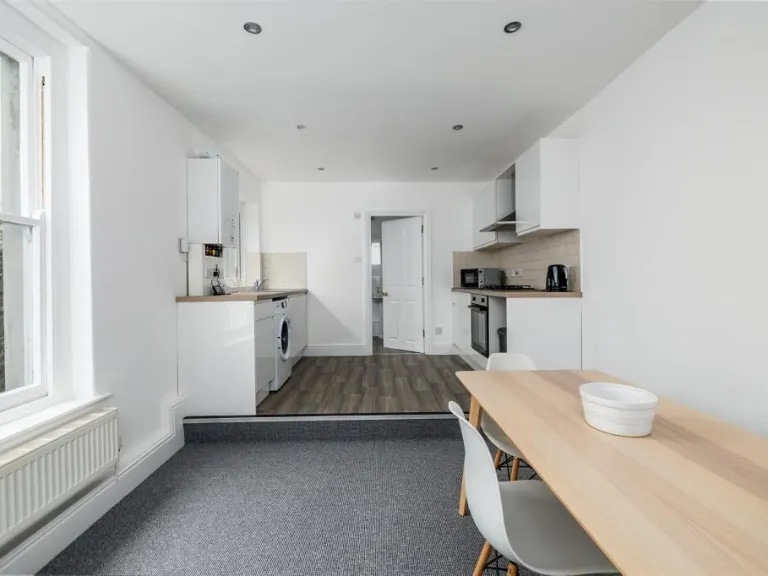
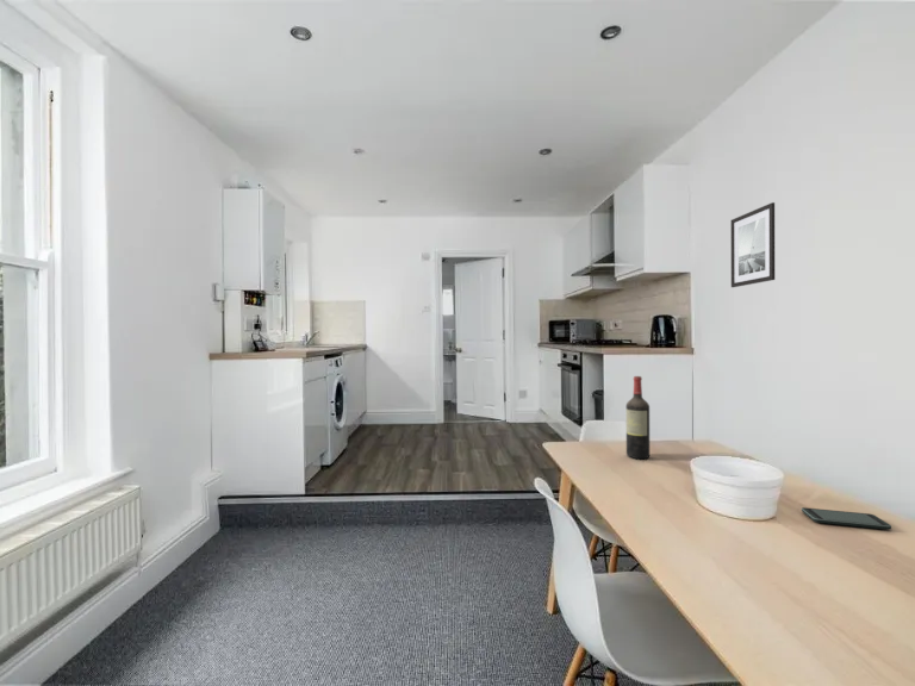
+ wall art [730,201,776,288]
+ smartphone [801,506,892,531]
+ wine bottle [625,375,651,460]
